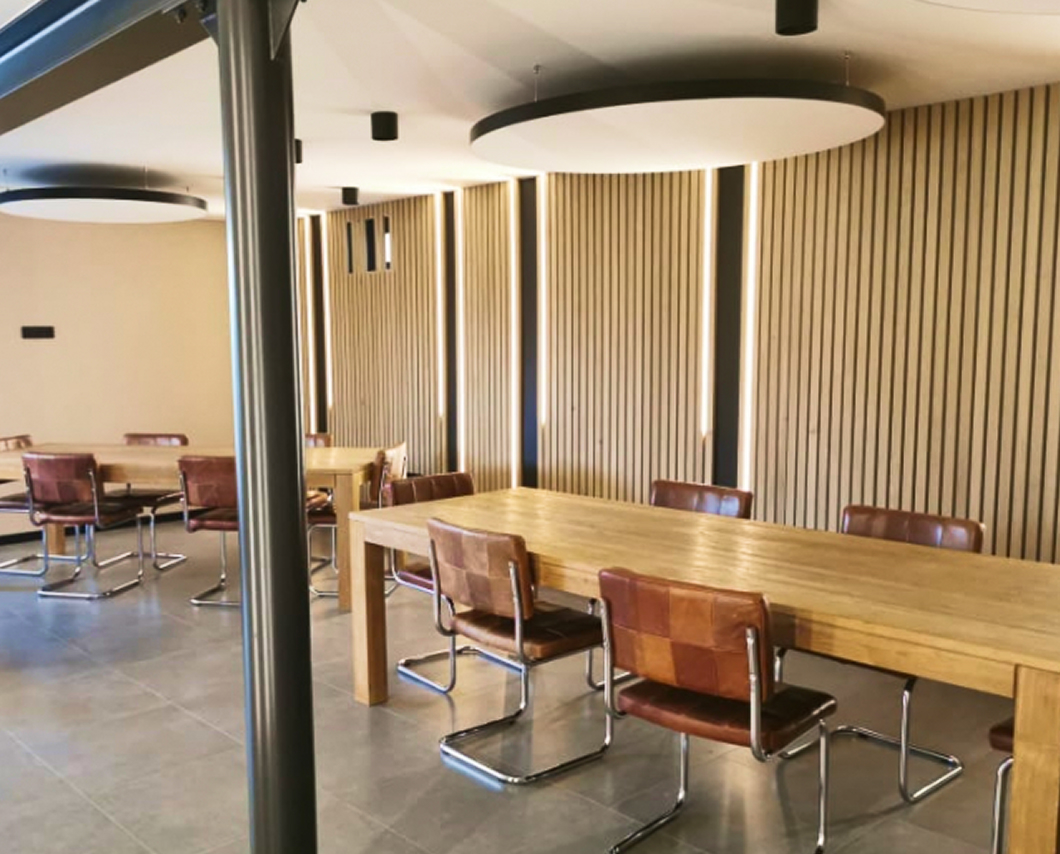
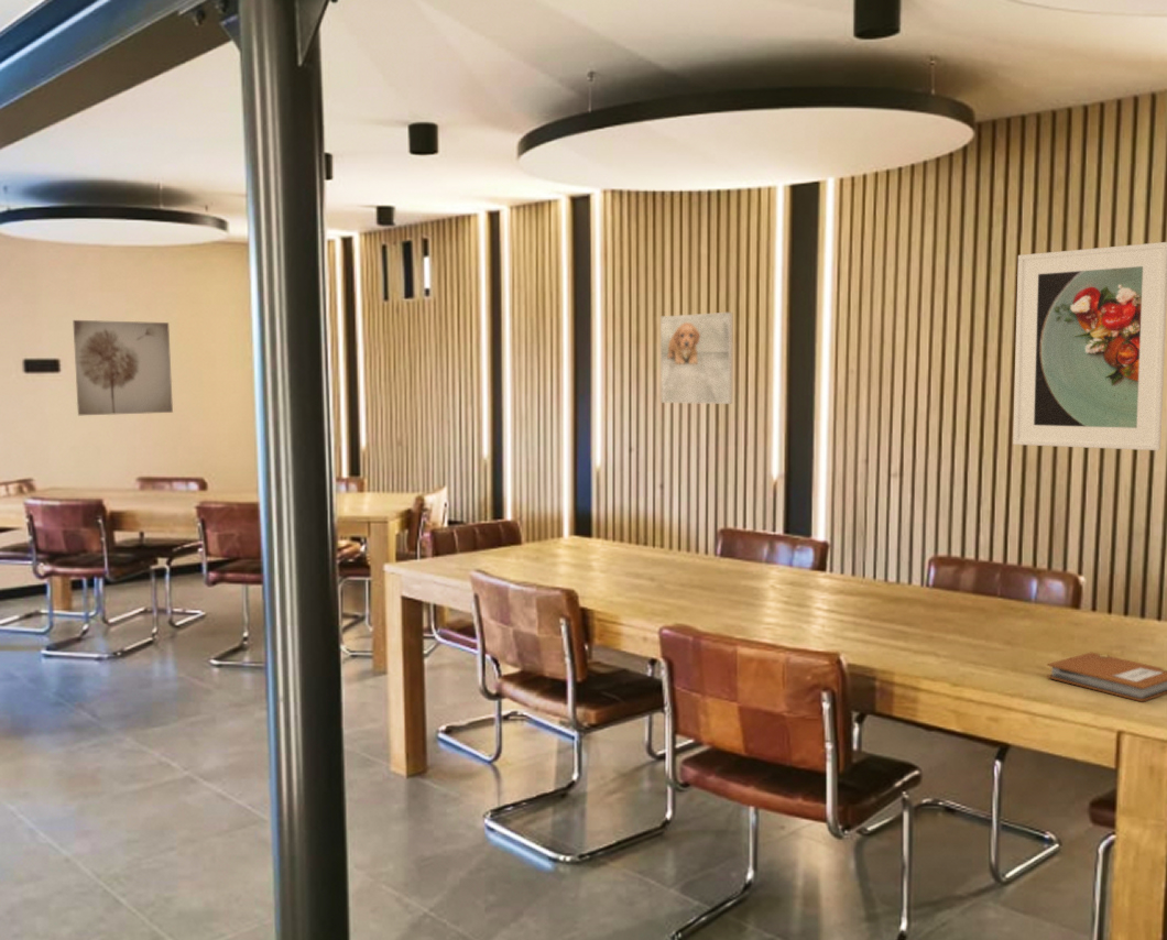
+ notebook [1046,652,1167,703]
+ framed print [1012,241,1167,451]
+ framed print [659,311,733,405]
+ wall art [72,319,174,416]
